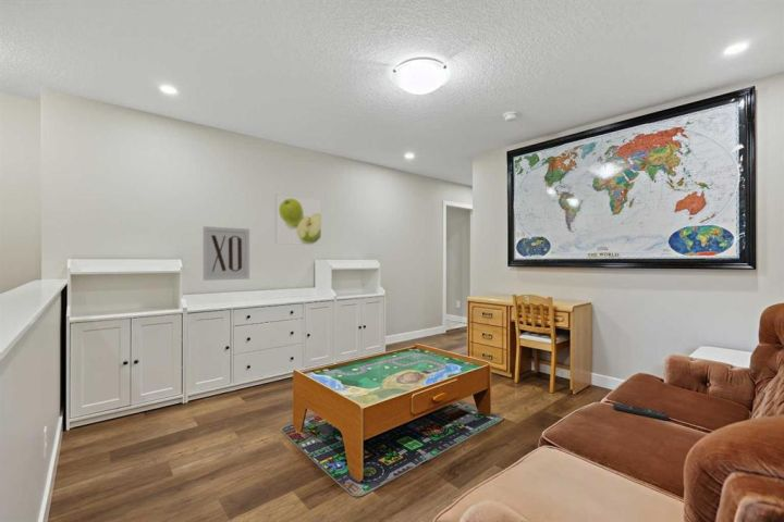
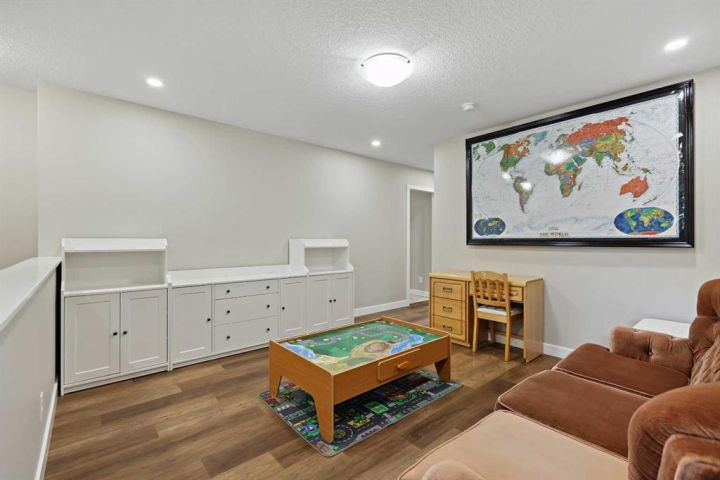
- remote control [612,401,670,421]
- wall art [203,225,250,282]
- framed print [274,192,322,246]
